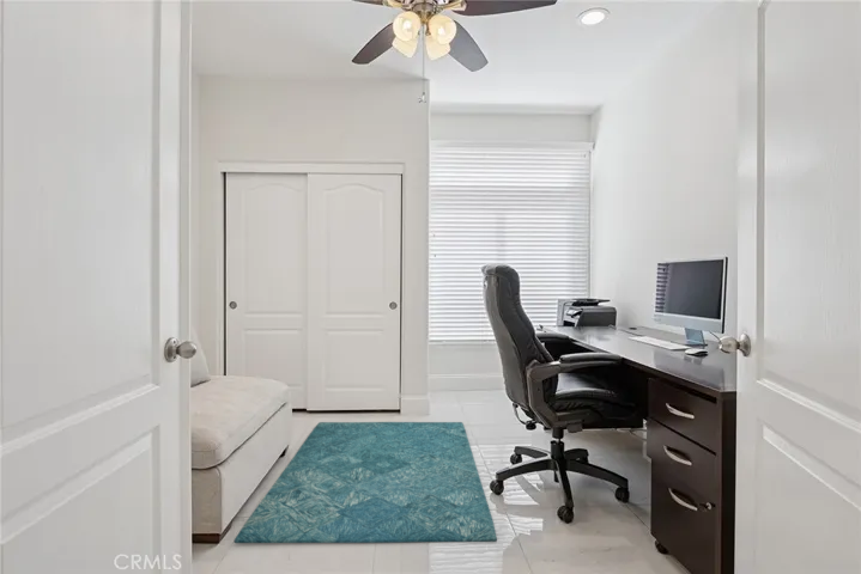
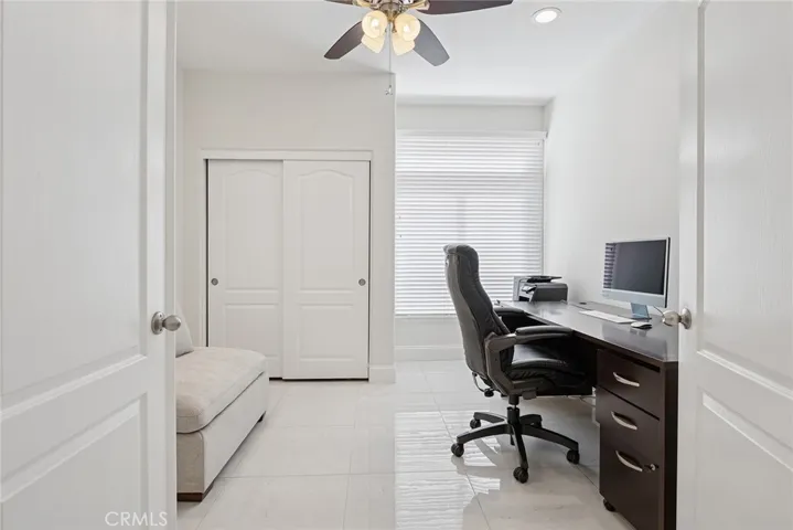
- rug [234,421,498,544]
